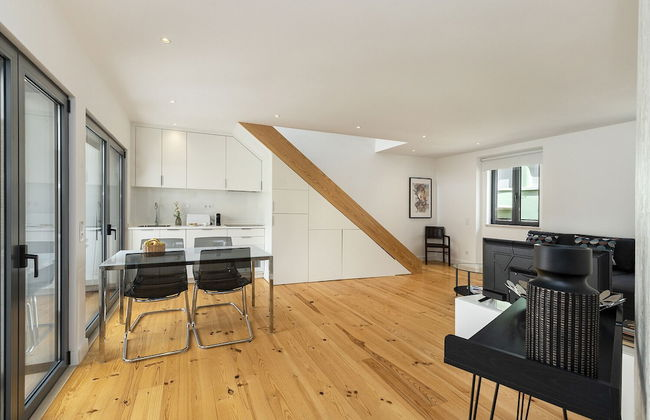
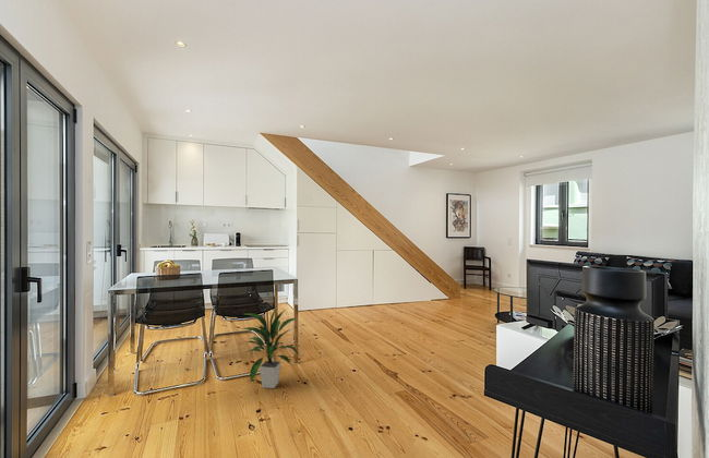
+ indoor plant [240,305,302,389]
